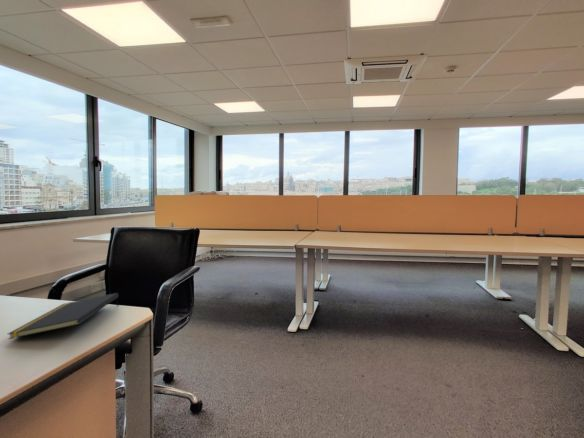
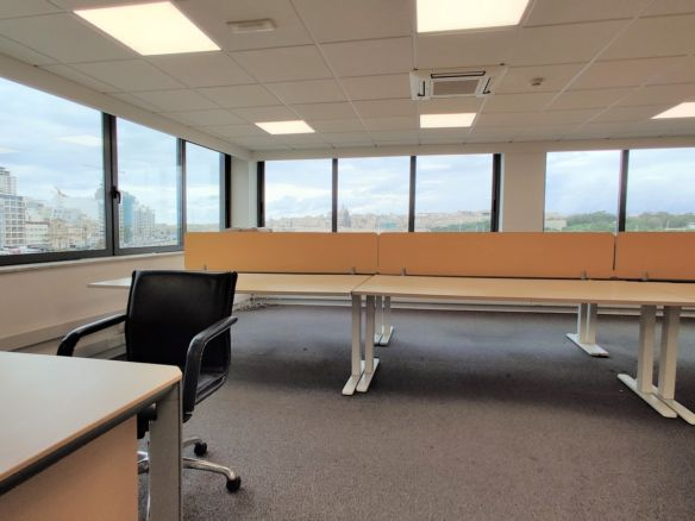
- notepad [6,292,119,340]
